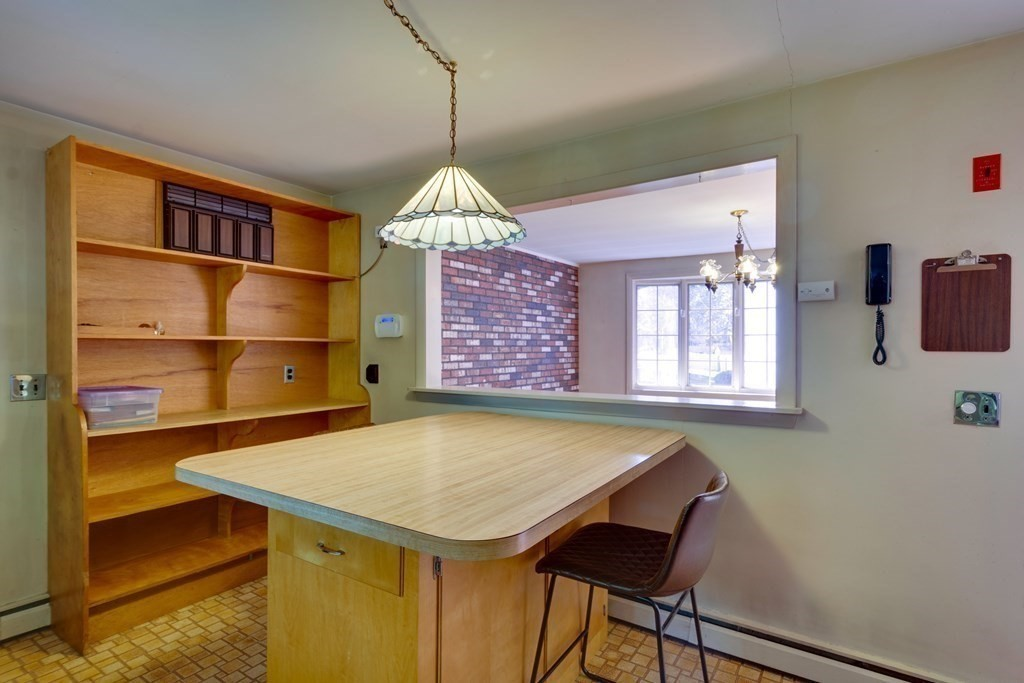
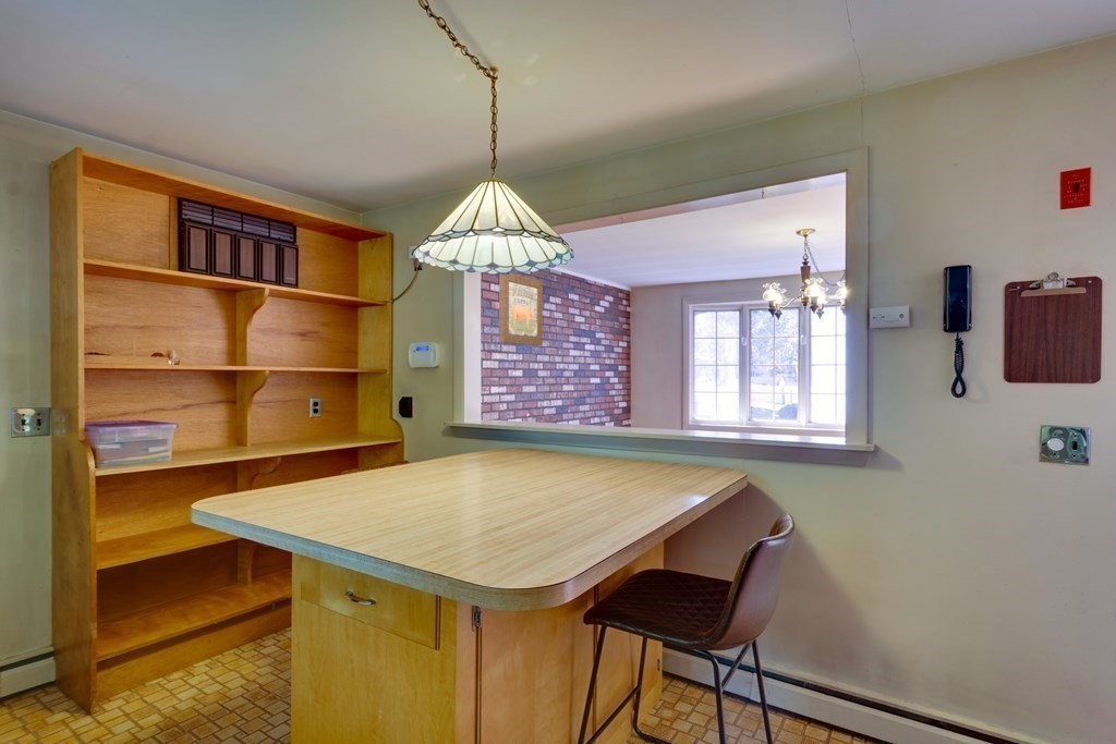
+ wall art [498,272,544,346]
